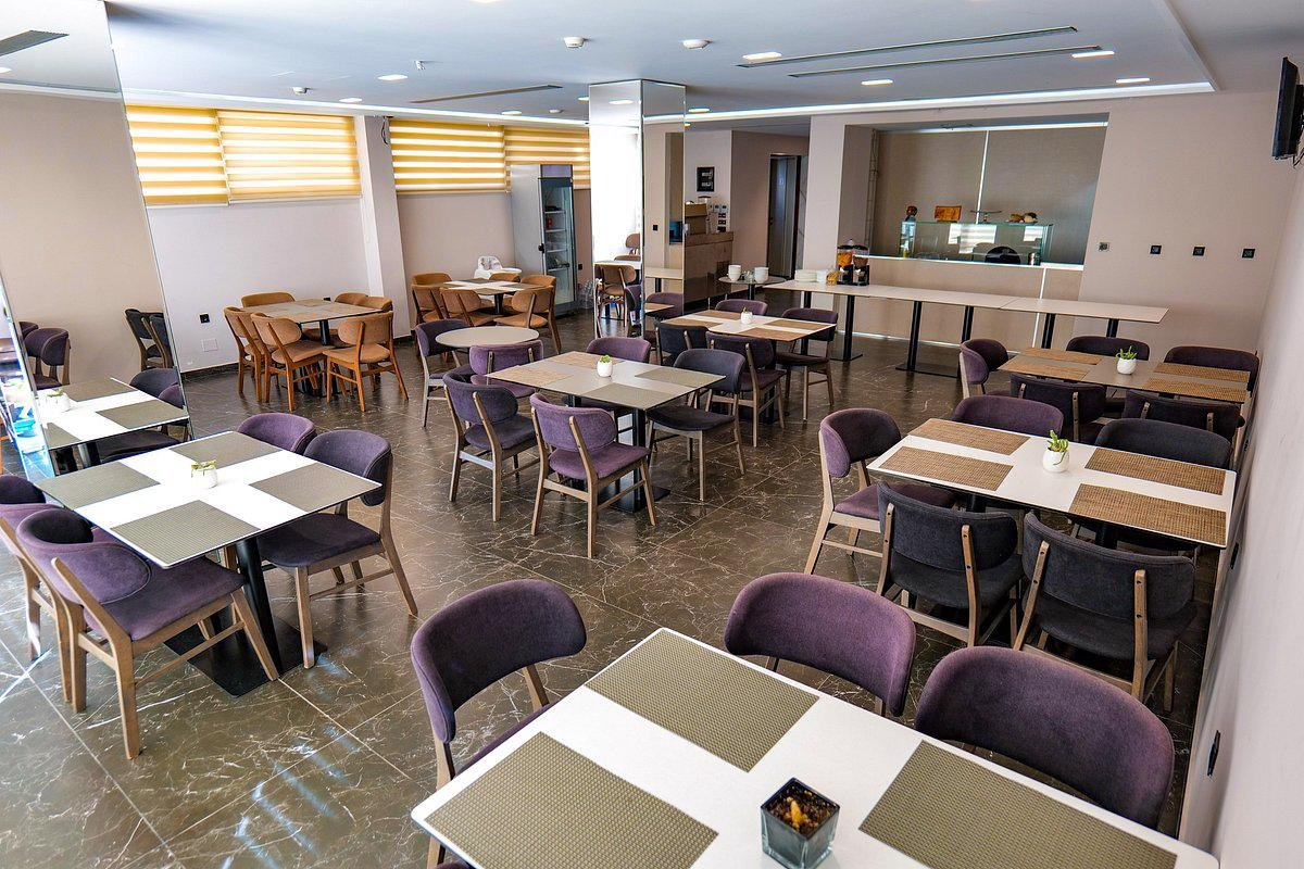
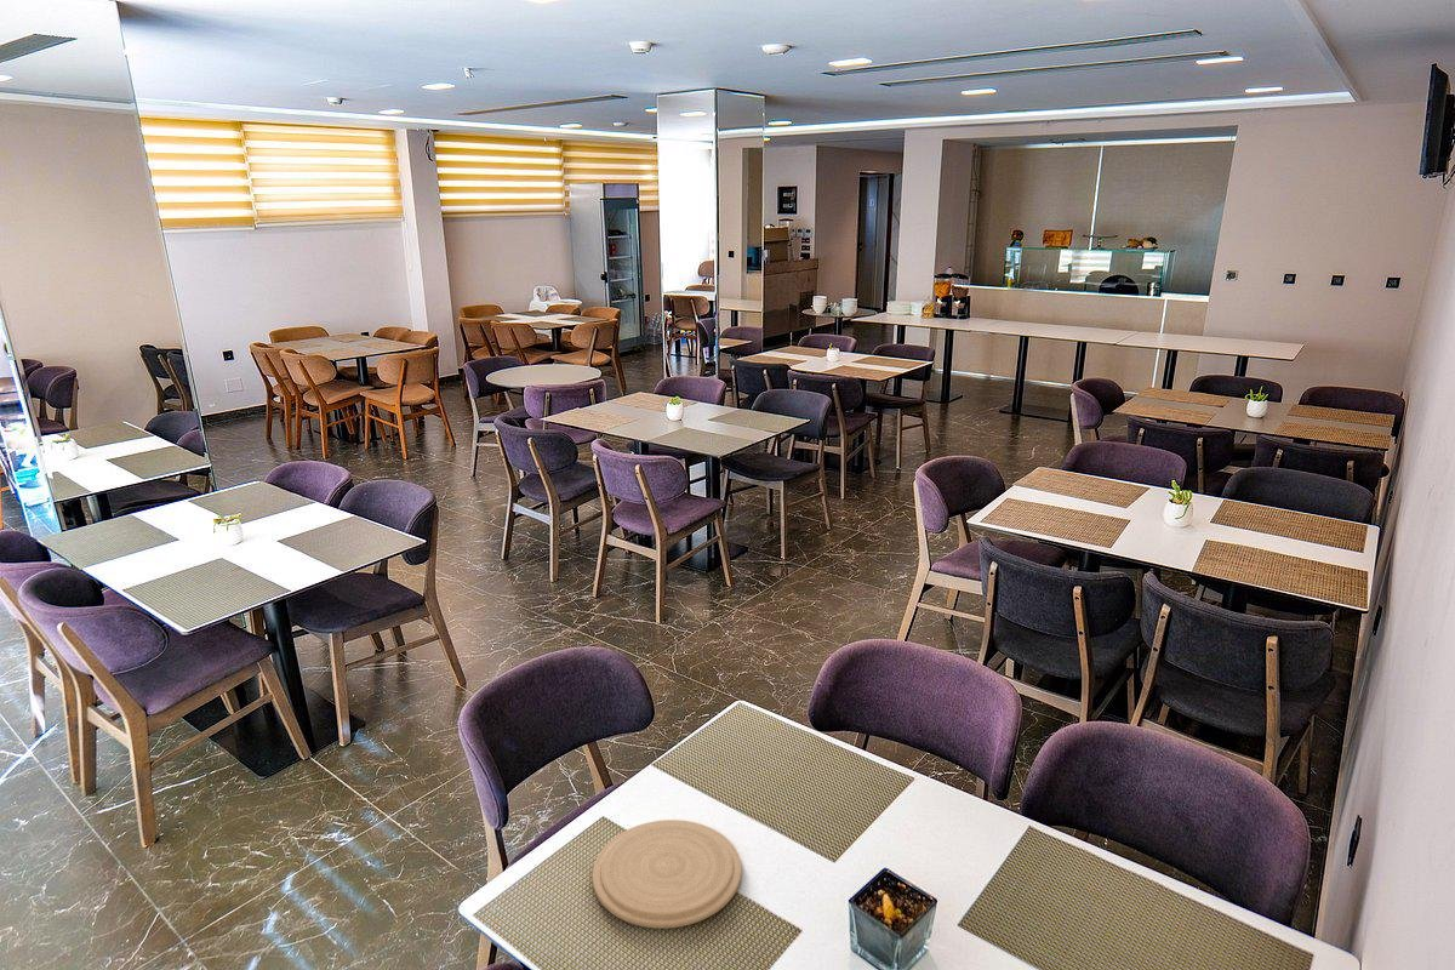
+ plate [590,818,743,930]
